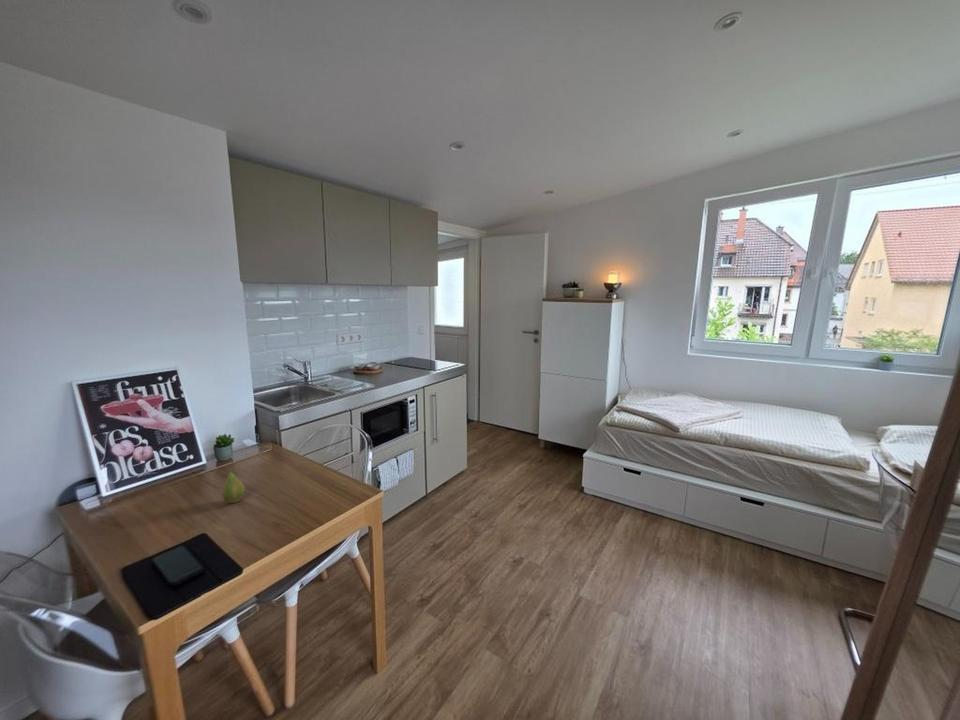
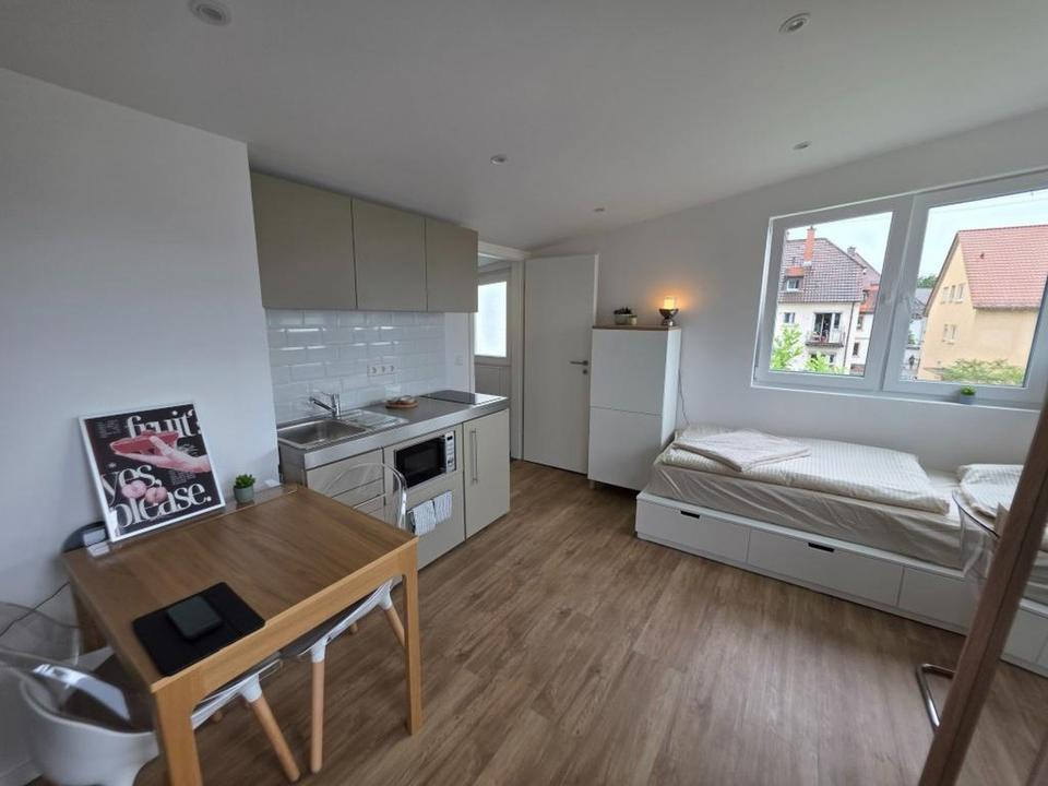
- fruit [221,468,245,504]
